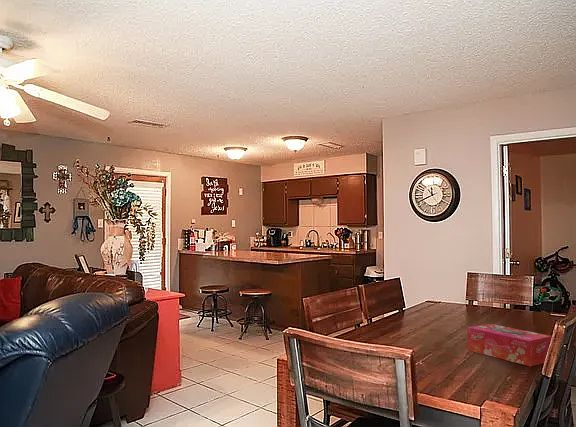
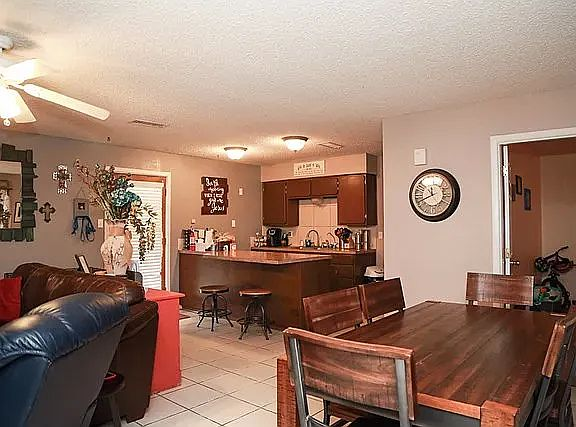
- tissue box [466,323,552,367]
